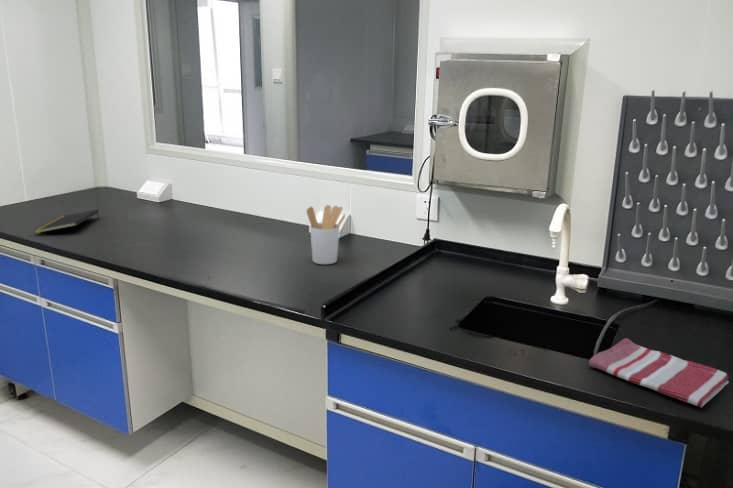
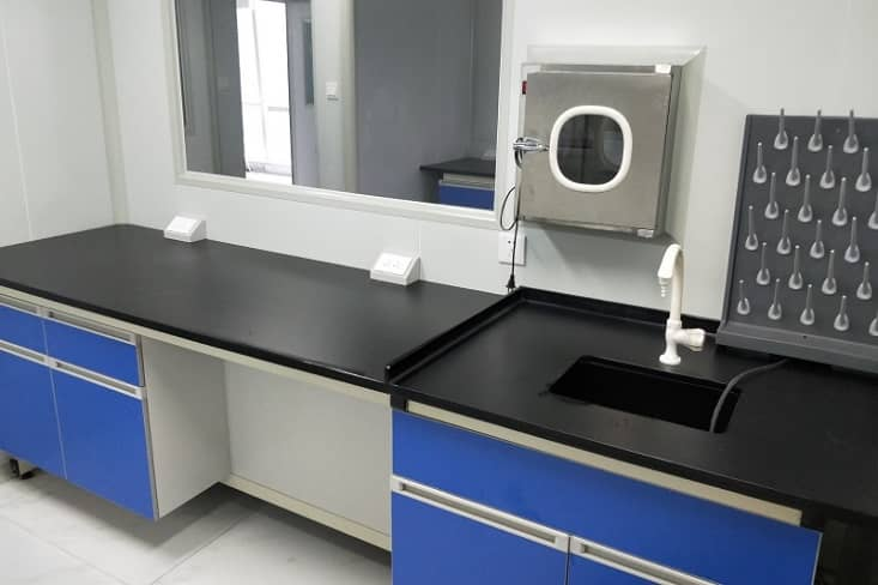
- dish towel [588,337,730,408]
- notepad [32,208,100,235]
- utensil holder [306,204,346,265]
